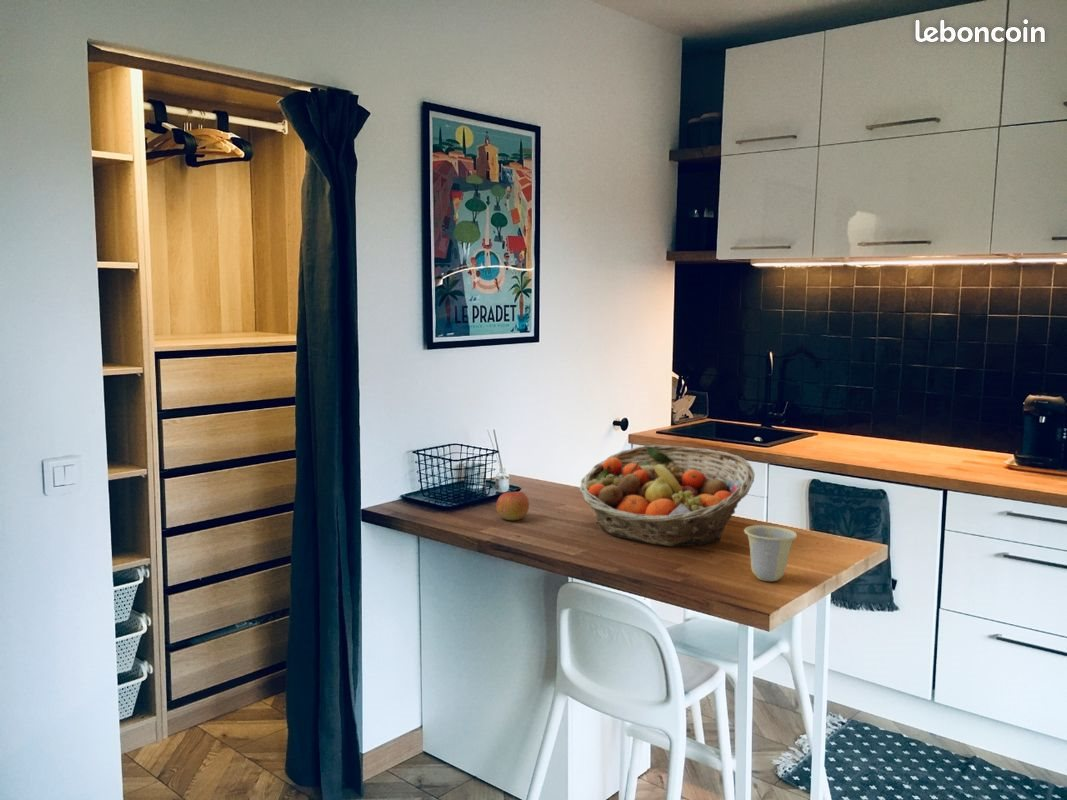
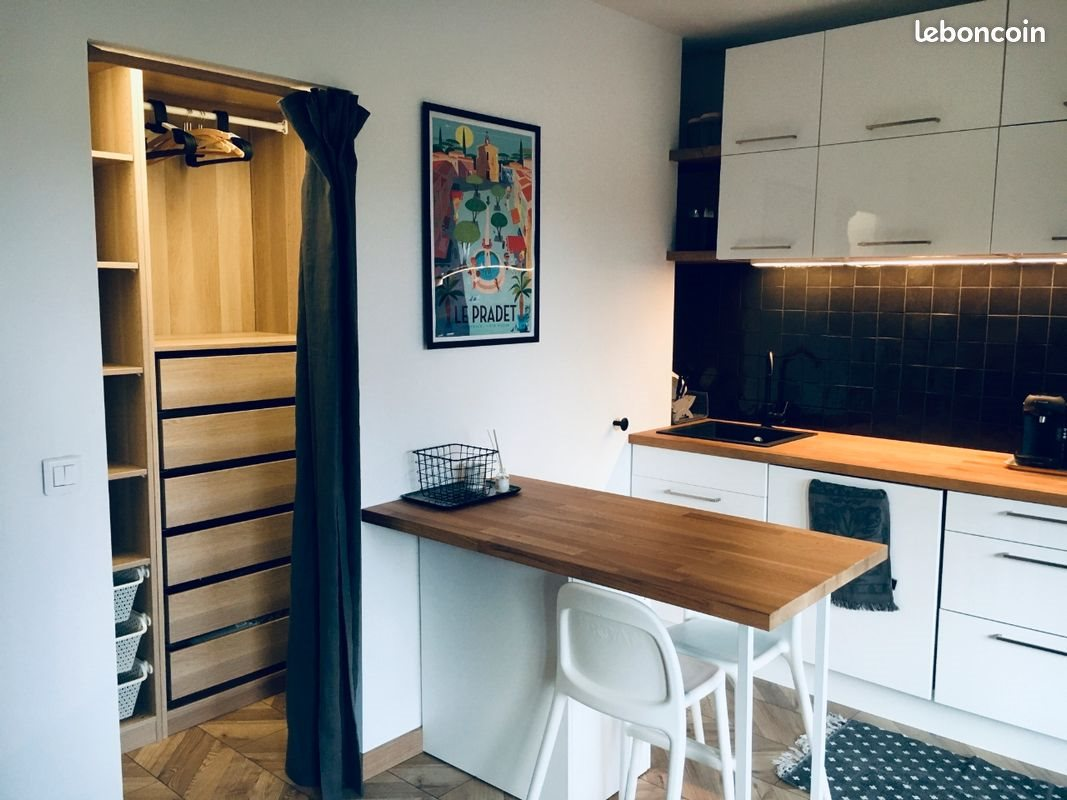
- apple [495,491,530,521]
- fruit basket [578,444,756,547]
- cup [743,524,798,582]
